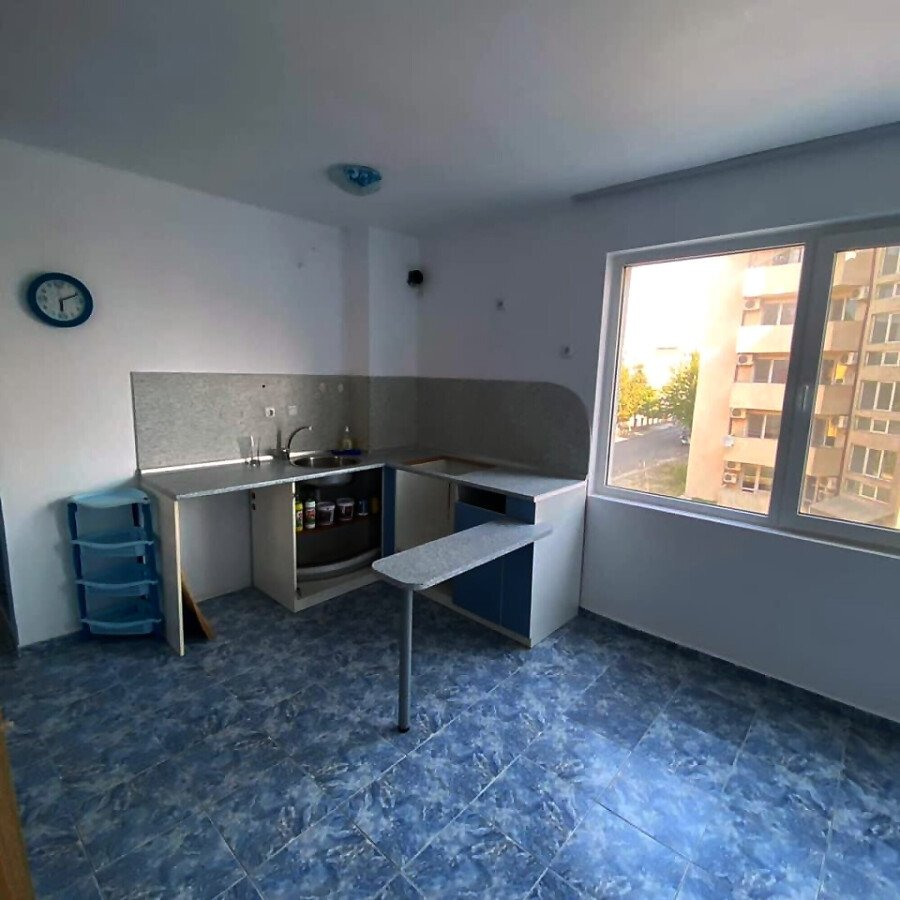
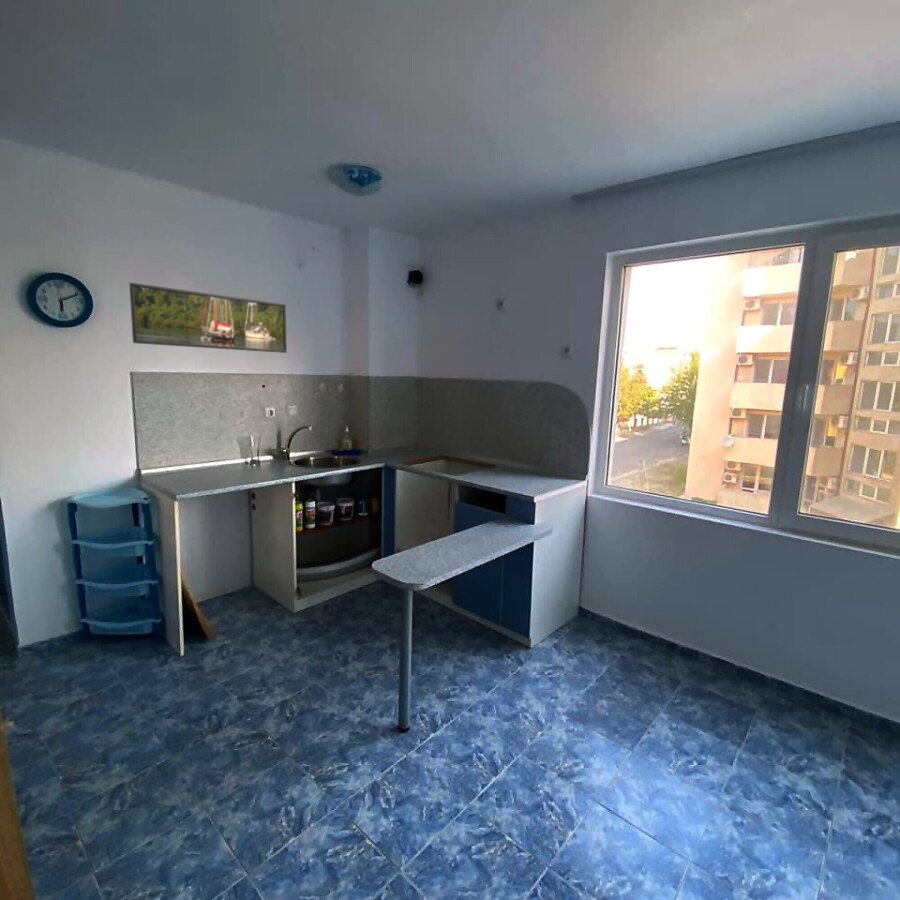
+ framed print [128,282,288,354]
